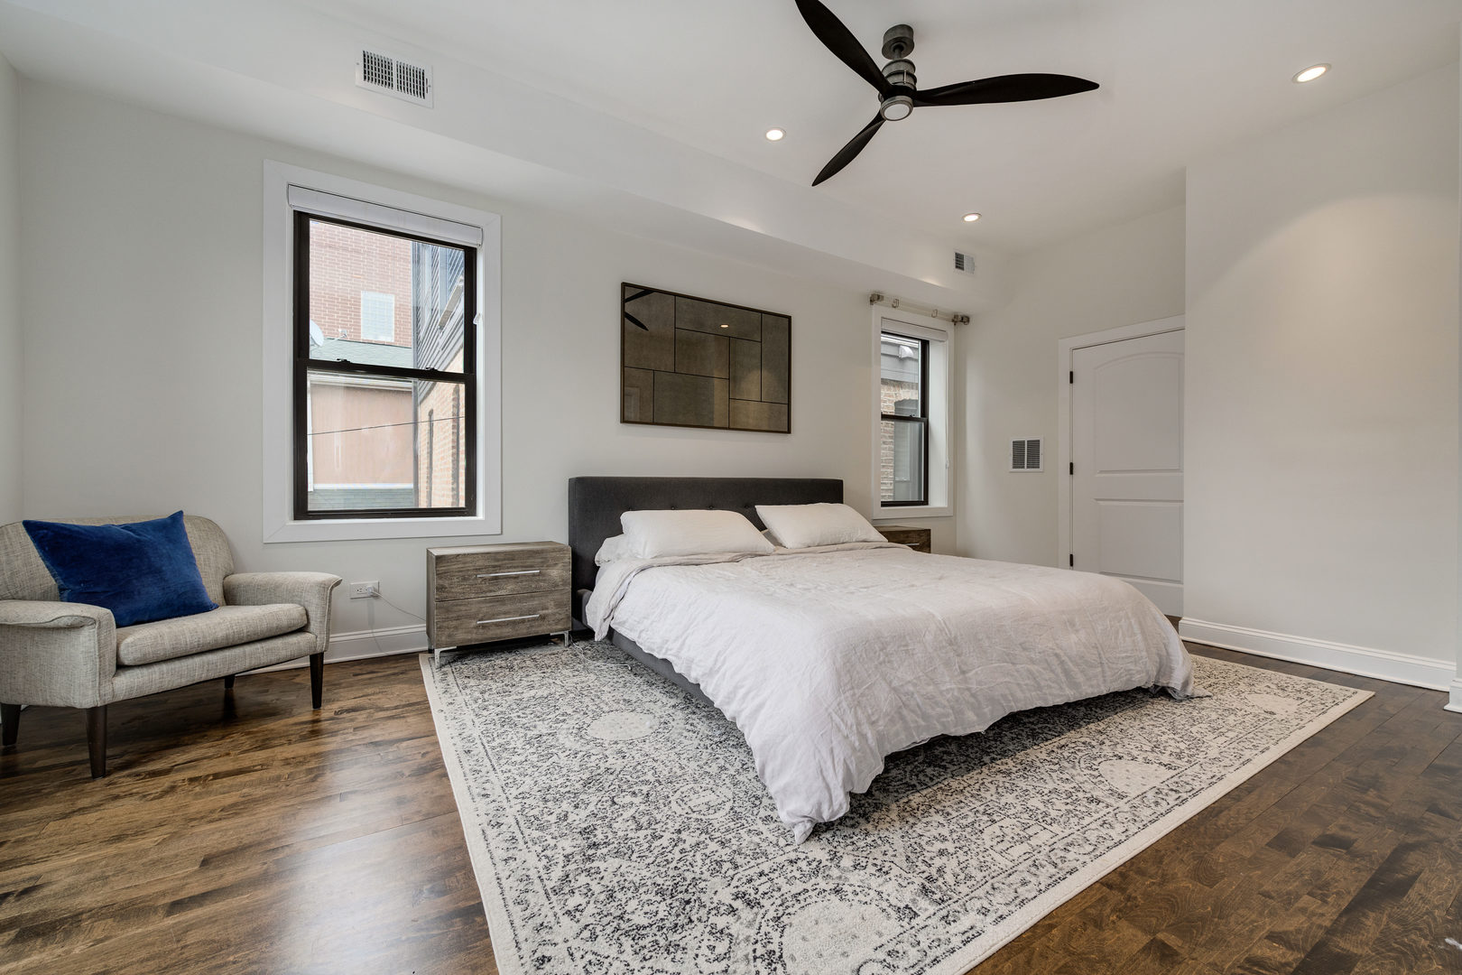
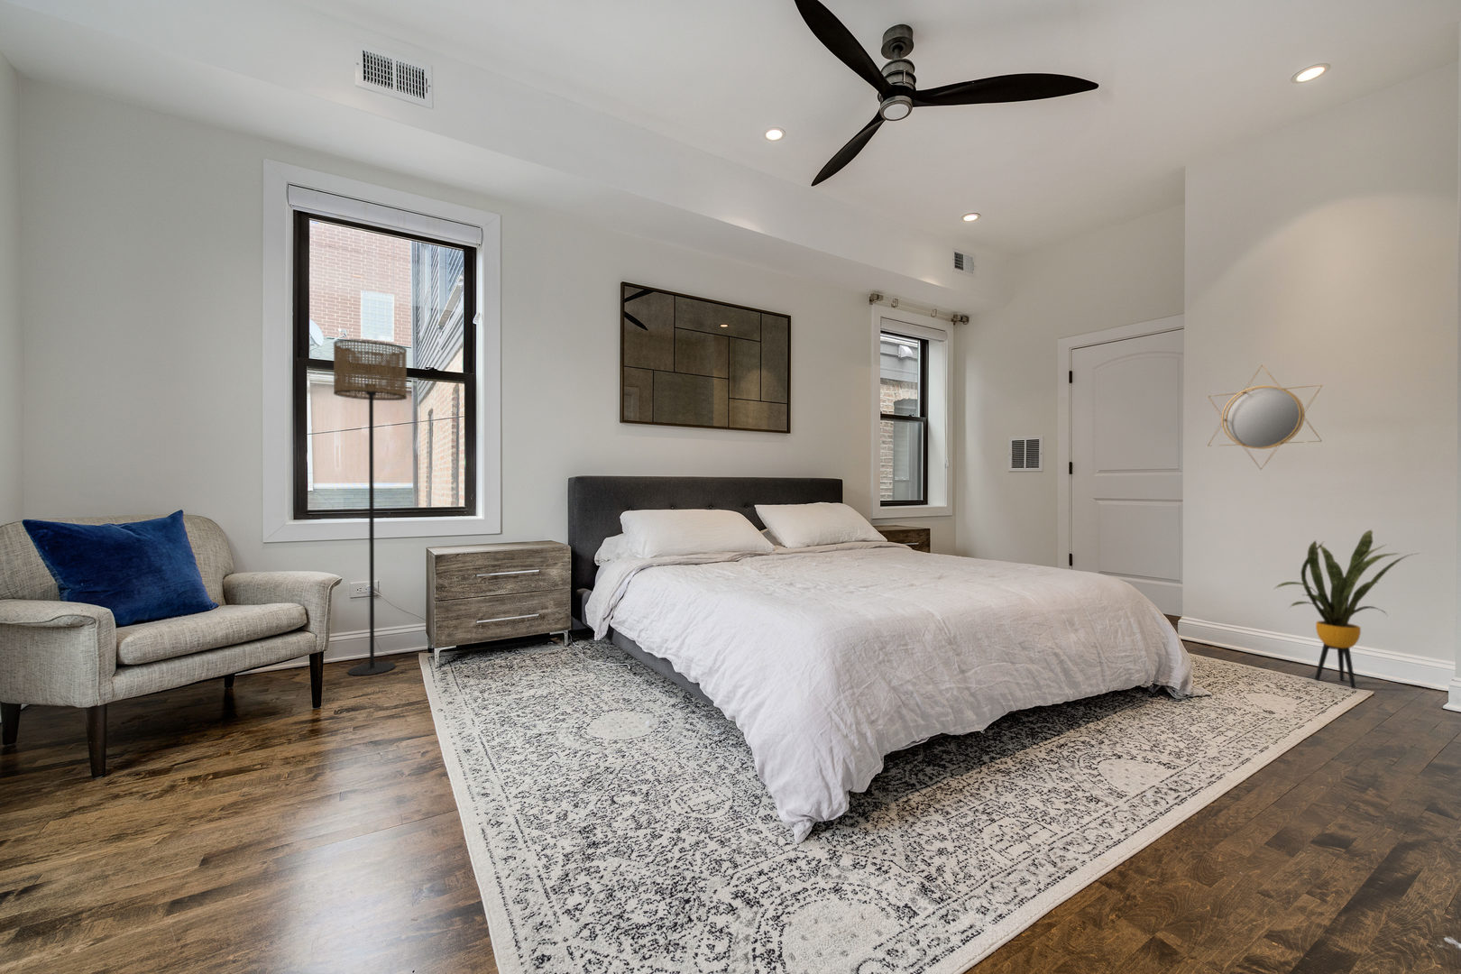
+ house plant [1274,529,1422,689]
+ floor lamp [333,338,408,676]
+ home mirror [1207,365,1323,471]
